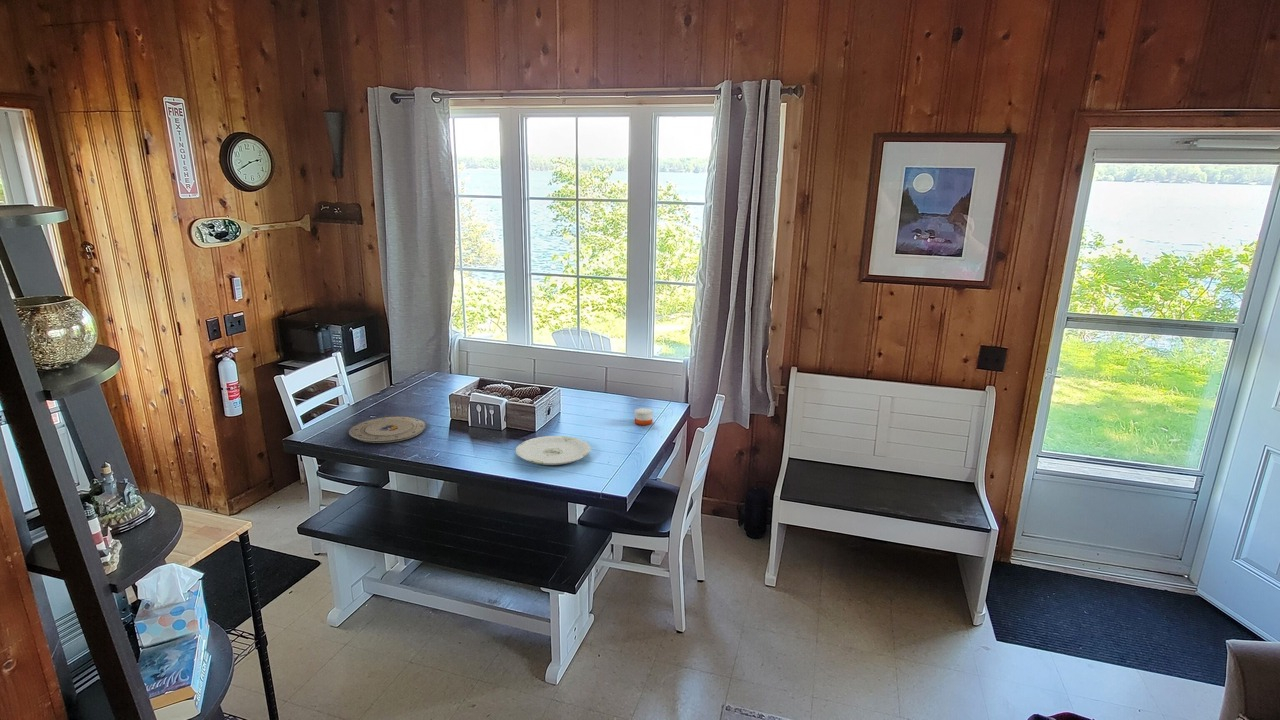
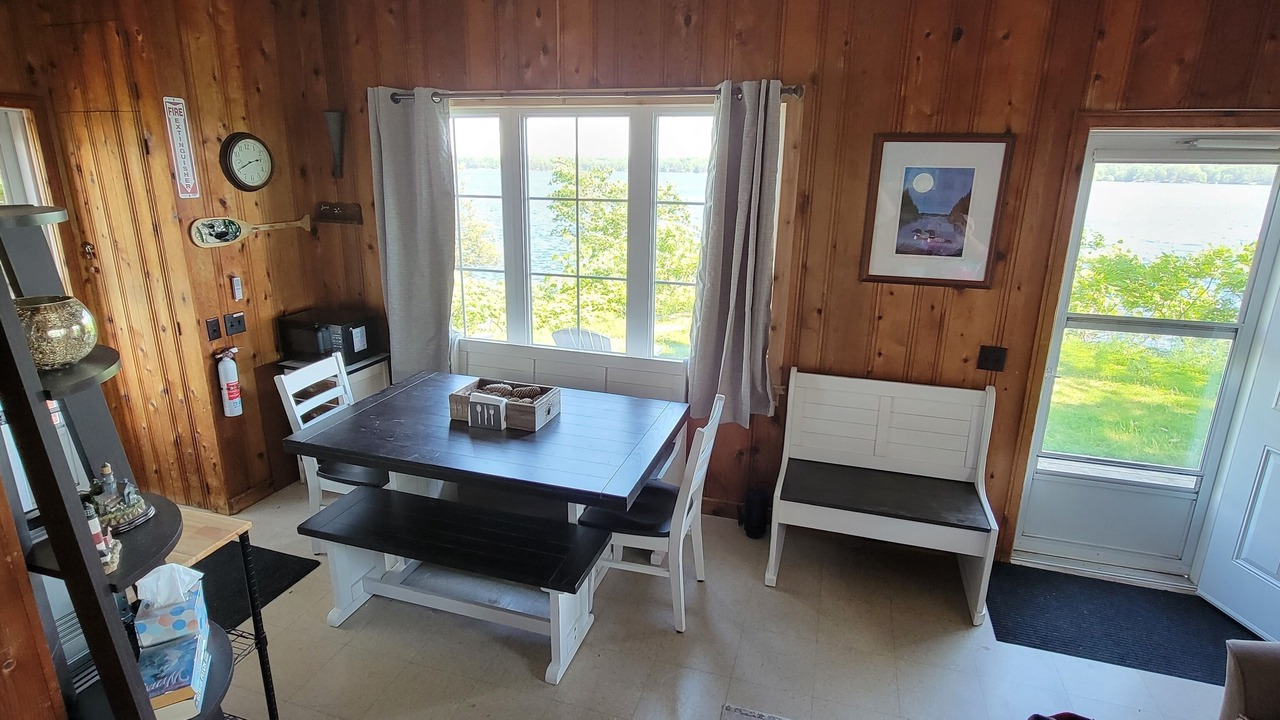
- plate [515,435,592,466]
- candle [634,407,654,426]
- plate [348,415,427,444]
